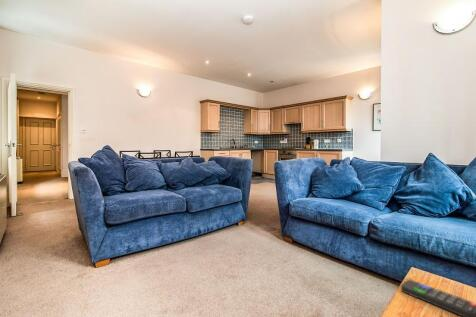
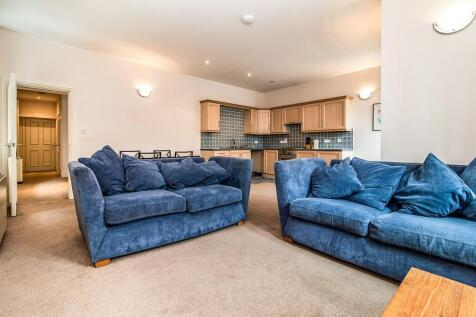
- remote control [400,279,476,317]
